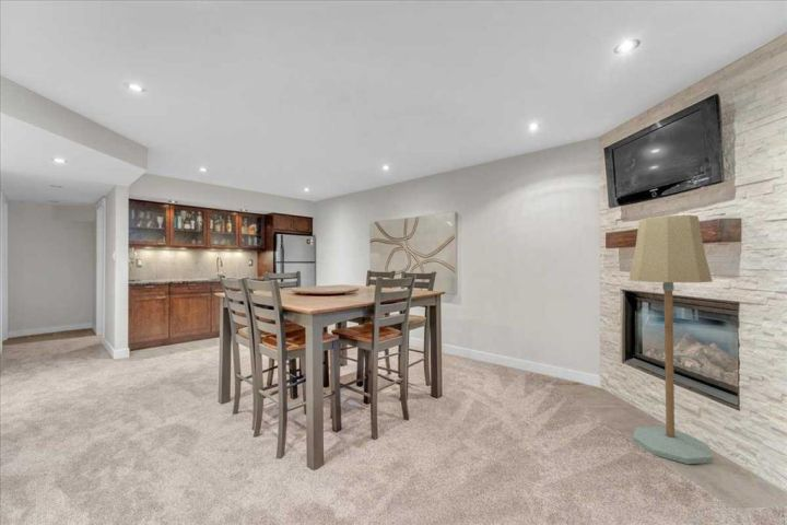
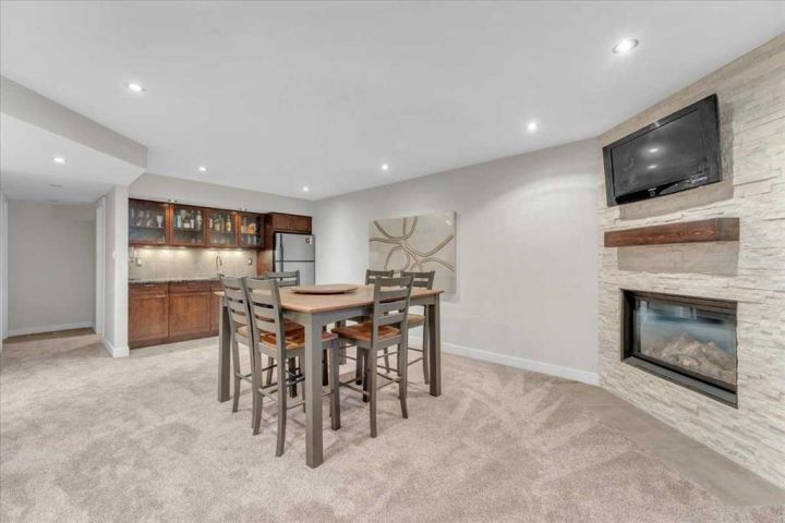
- floor lamp [627,214,714,465]
